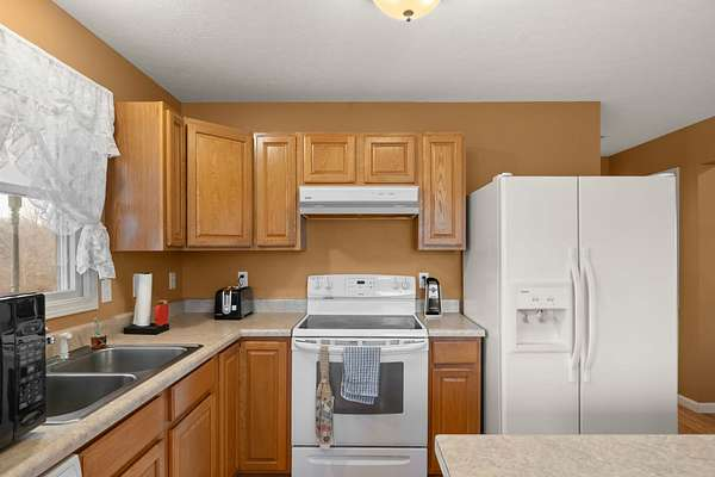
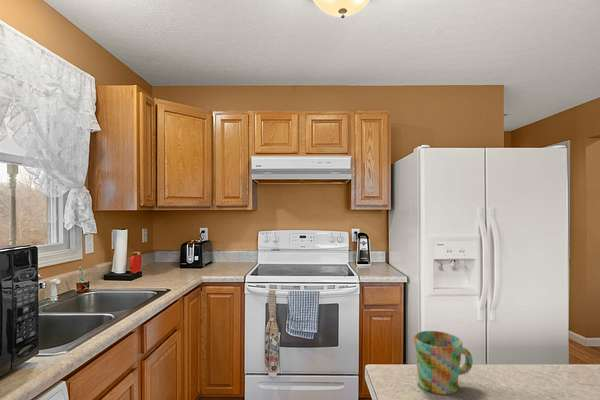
+ mug [413,330,474,396]
